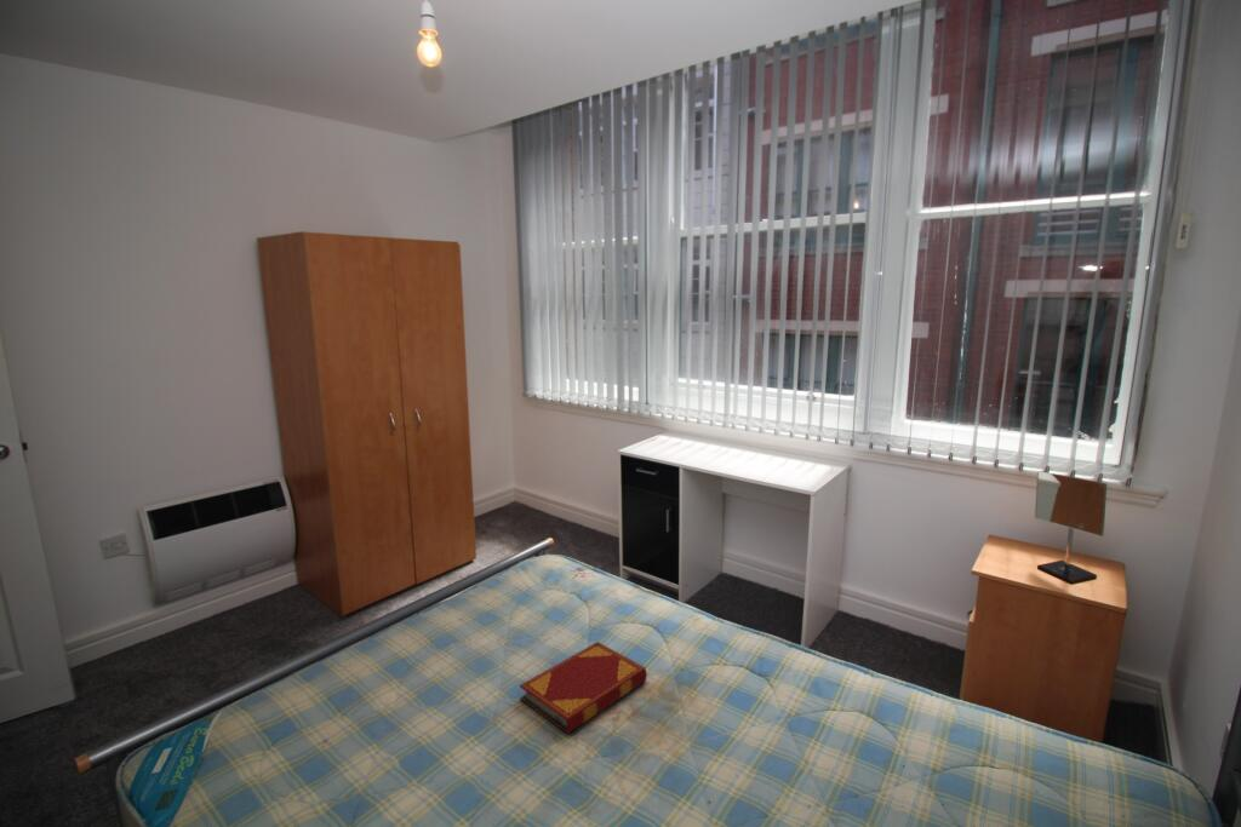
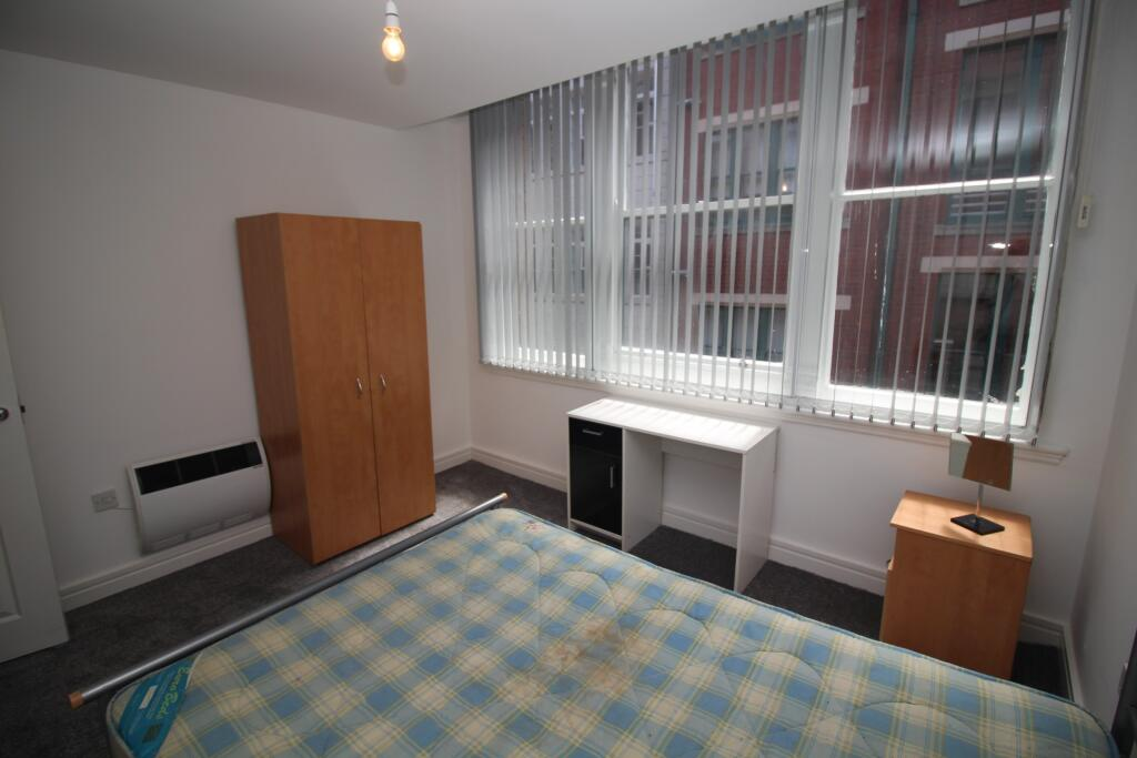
- hardback book [519,641,648,735]
